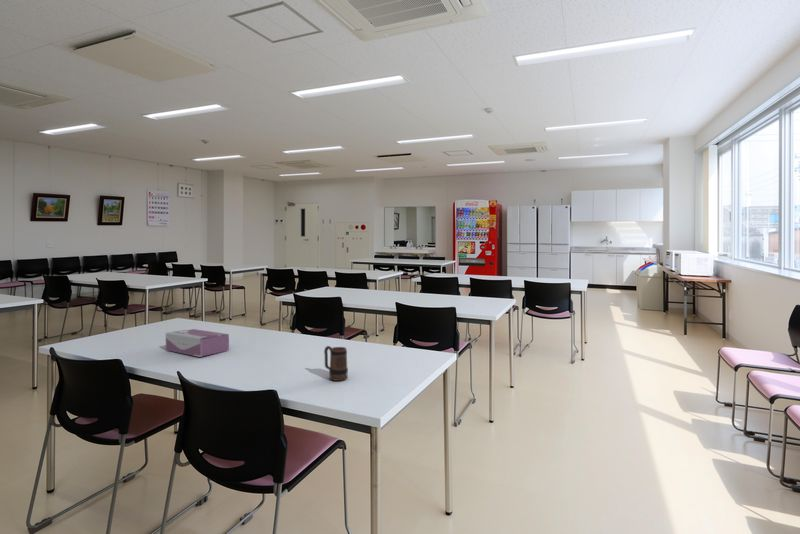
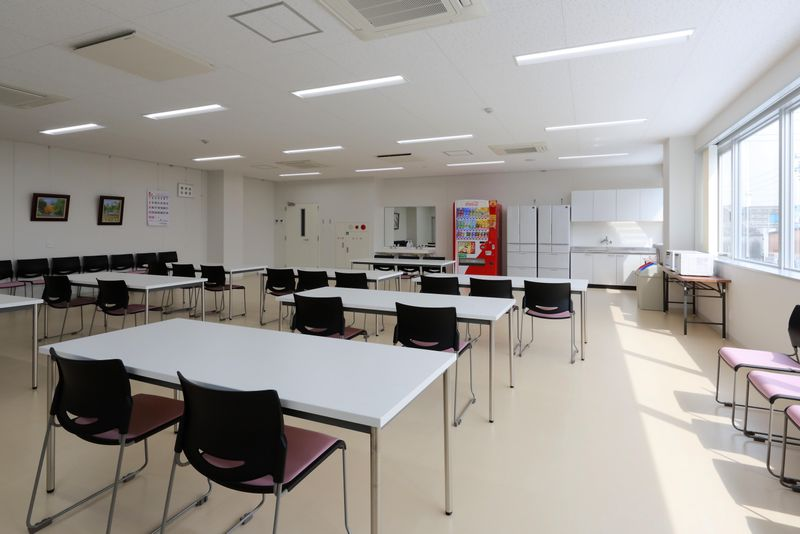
- mug [323,345,349,382]
- tissue box [165,328,230,358]
